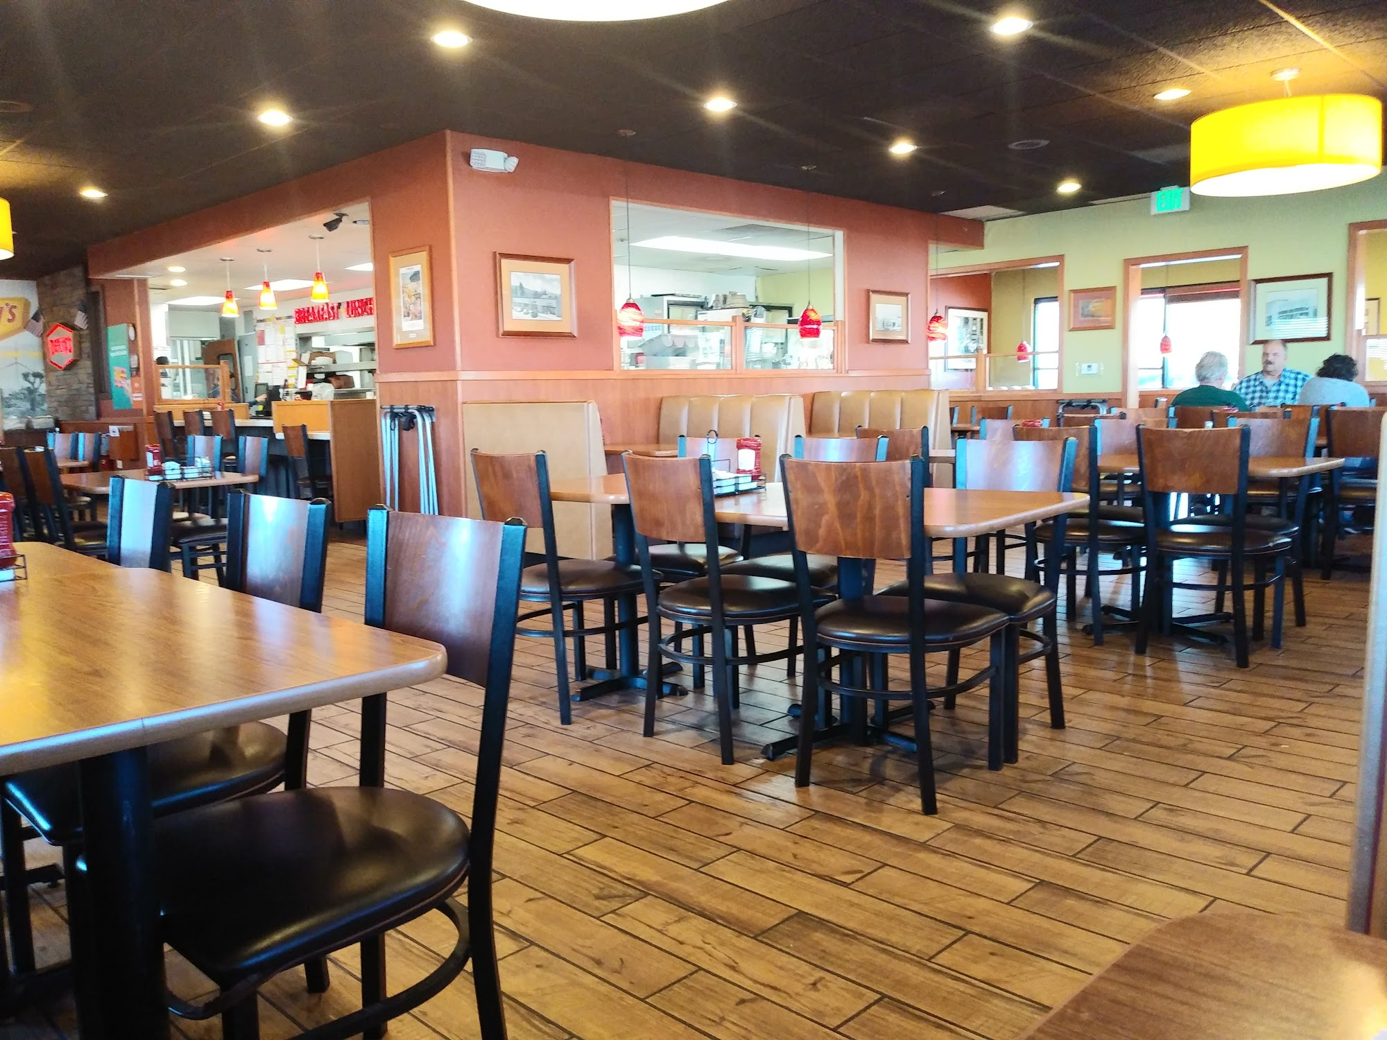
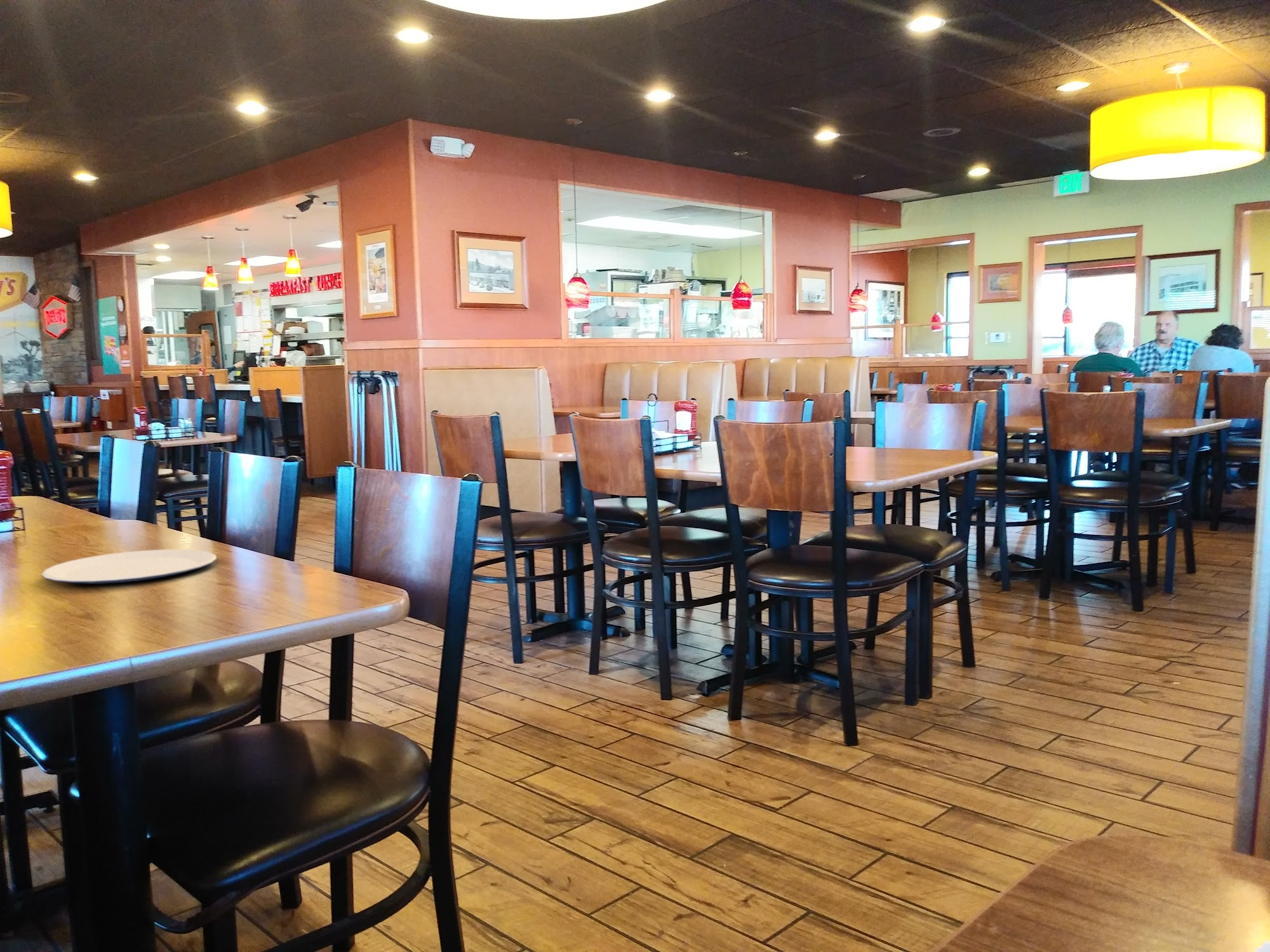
+ plate [41,549,217,585]
